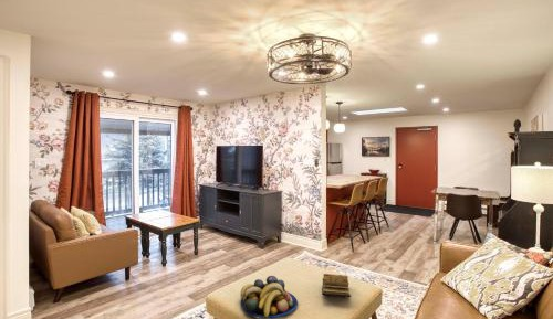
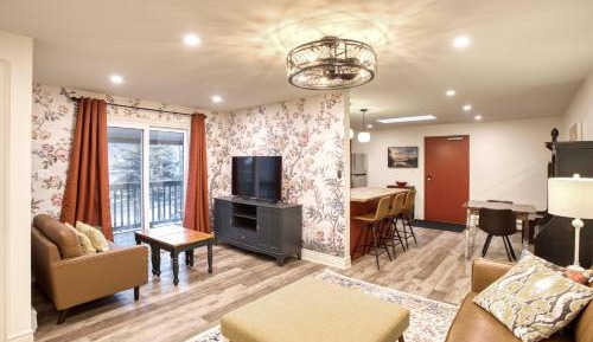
- fruit bowl [239,275,299,319]
- book [321,273,352,299]
